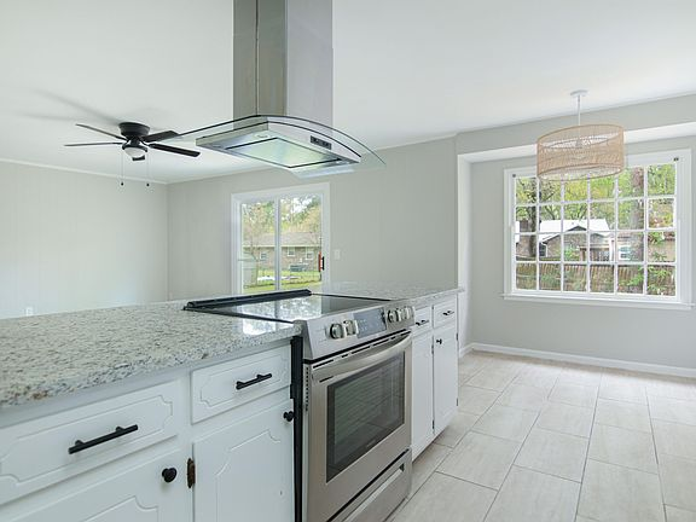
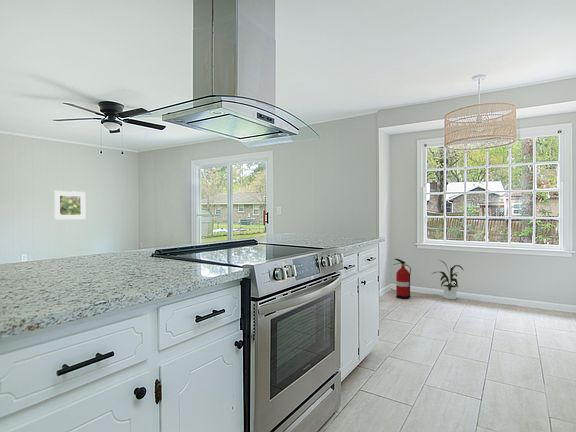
+ house plant [431,259,464,301]
+ fire extinguisher [393,258,412,300]
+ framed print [53,190,86,221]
